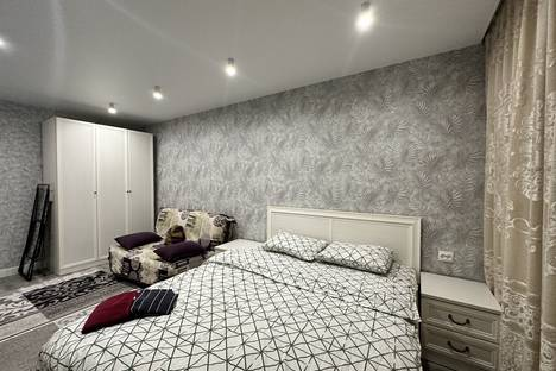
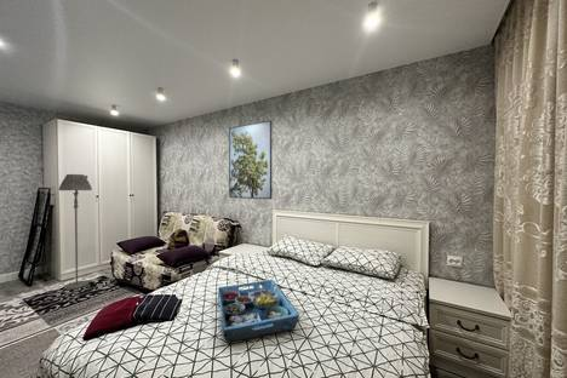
+ serving tray [217,279,300,344]
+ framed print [228,119,273,200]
+ floor lamp [58,173,93,291]
